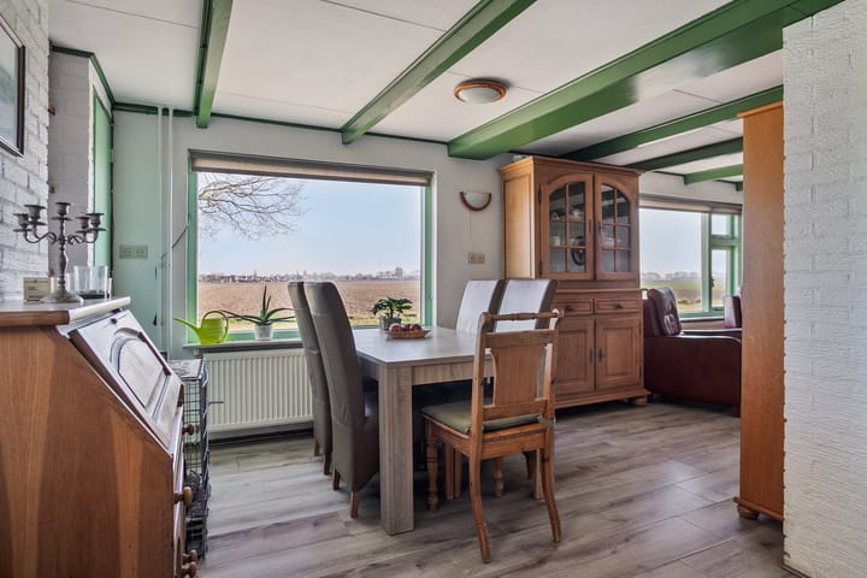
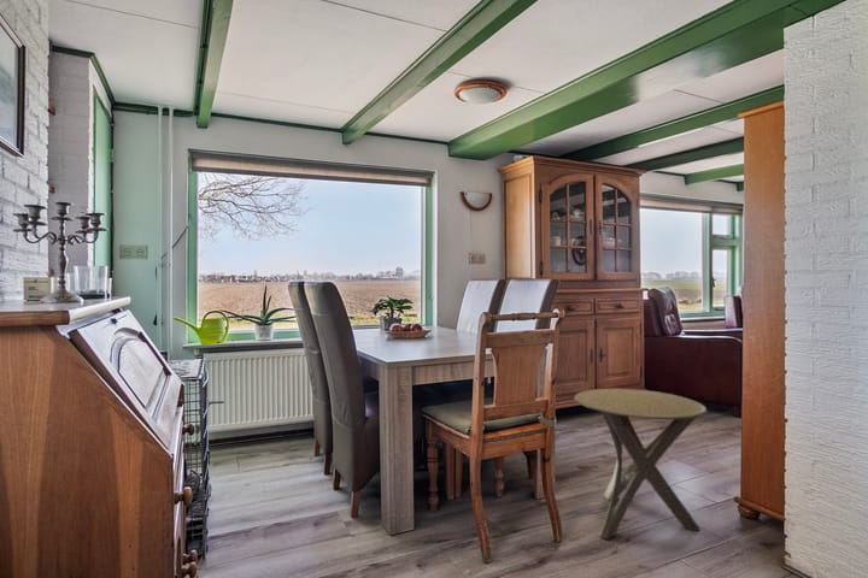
+ side table [573,388,709,541]
